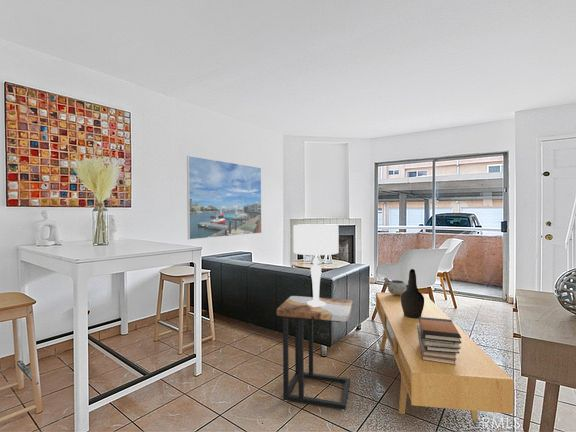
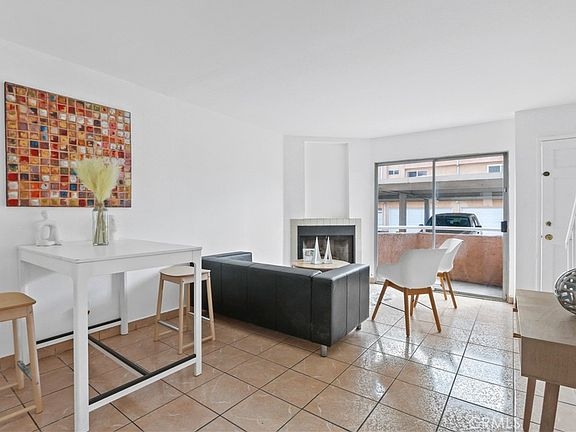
- decorative vase [401,268,424,318]
- table lamp [293,223,339,307]
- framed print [186,155,262,240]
- tv console [375,291,514,422]
- book stack [417,317,462,365]
- side table [276,295,353,412]
- decorative bowl [383,277,409,295]
